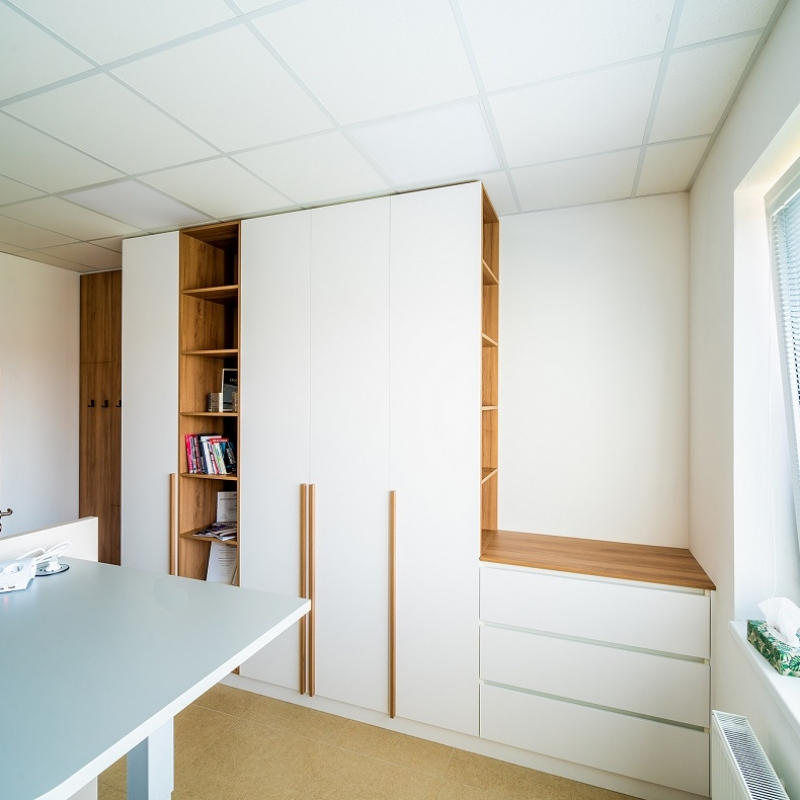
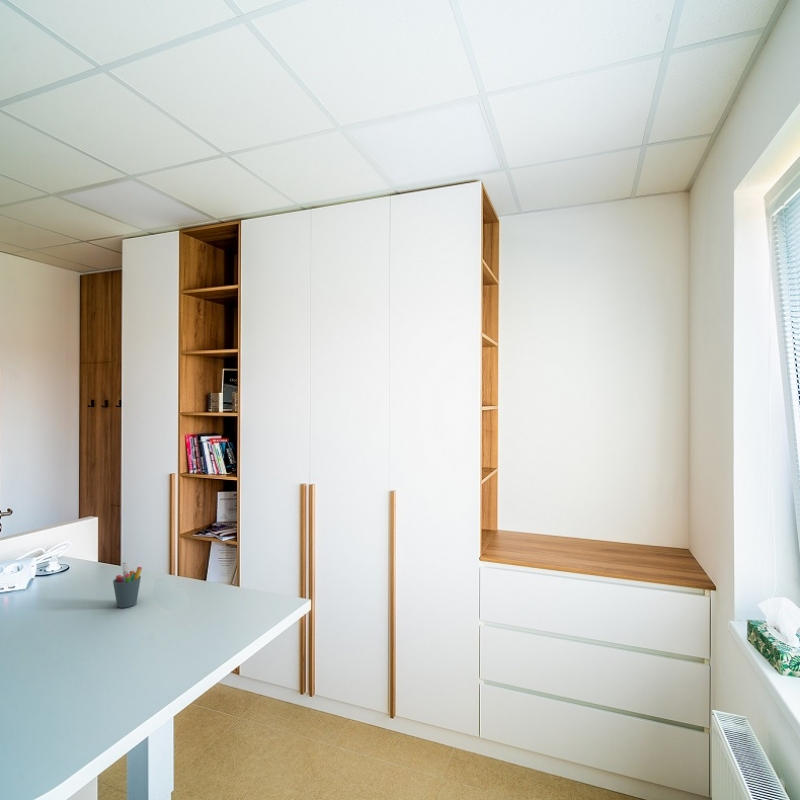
+ pen holder [112,561,143,609]
